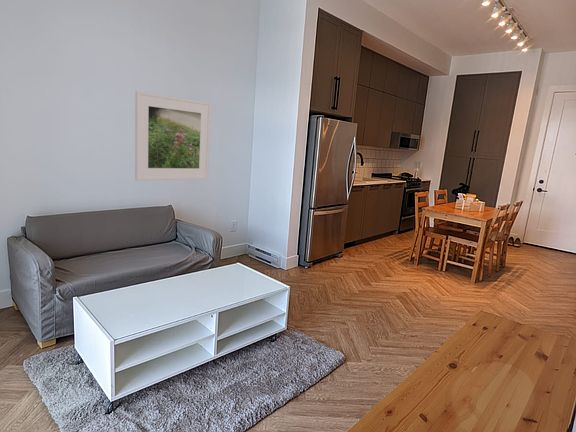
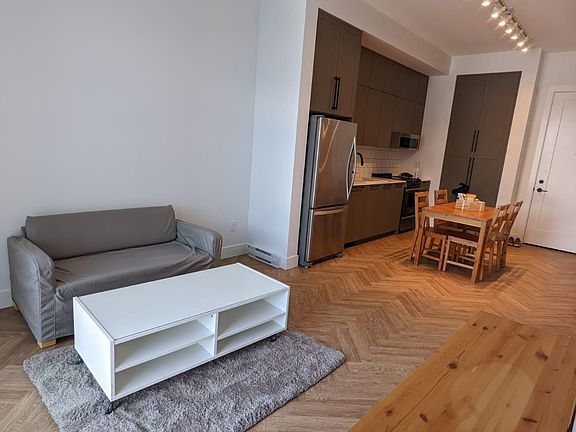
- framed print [134,90,212,182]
